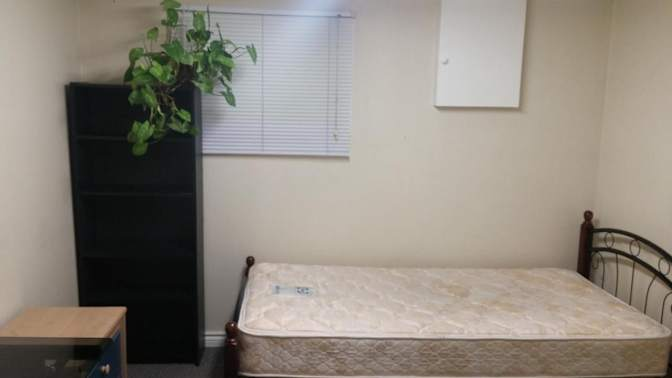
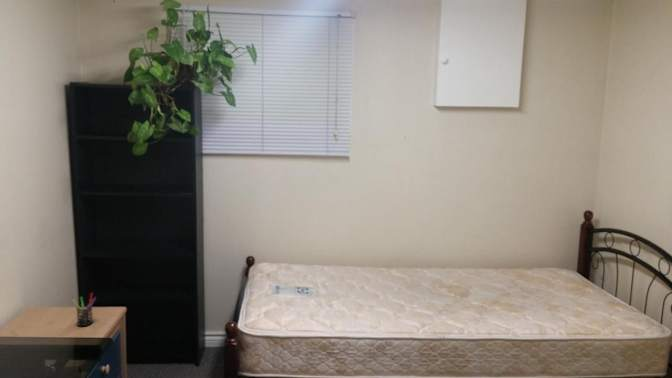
+ pen holder [71,292,97,327]
